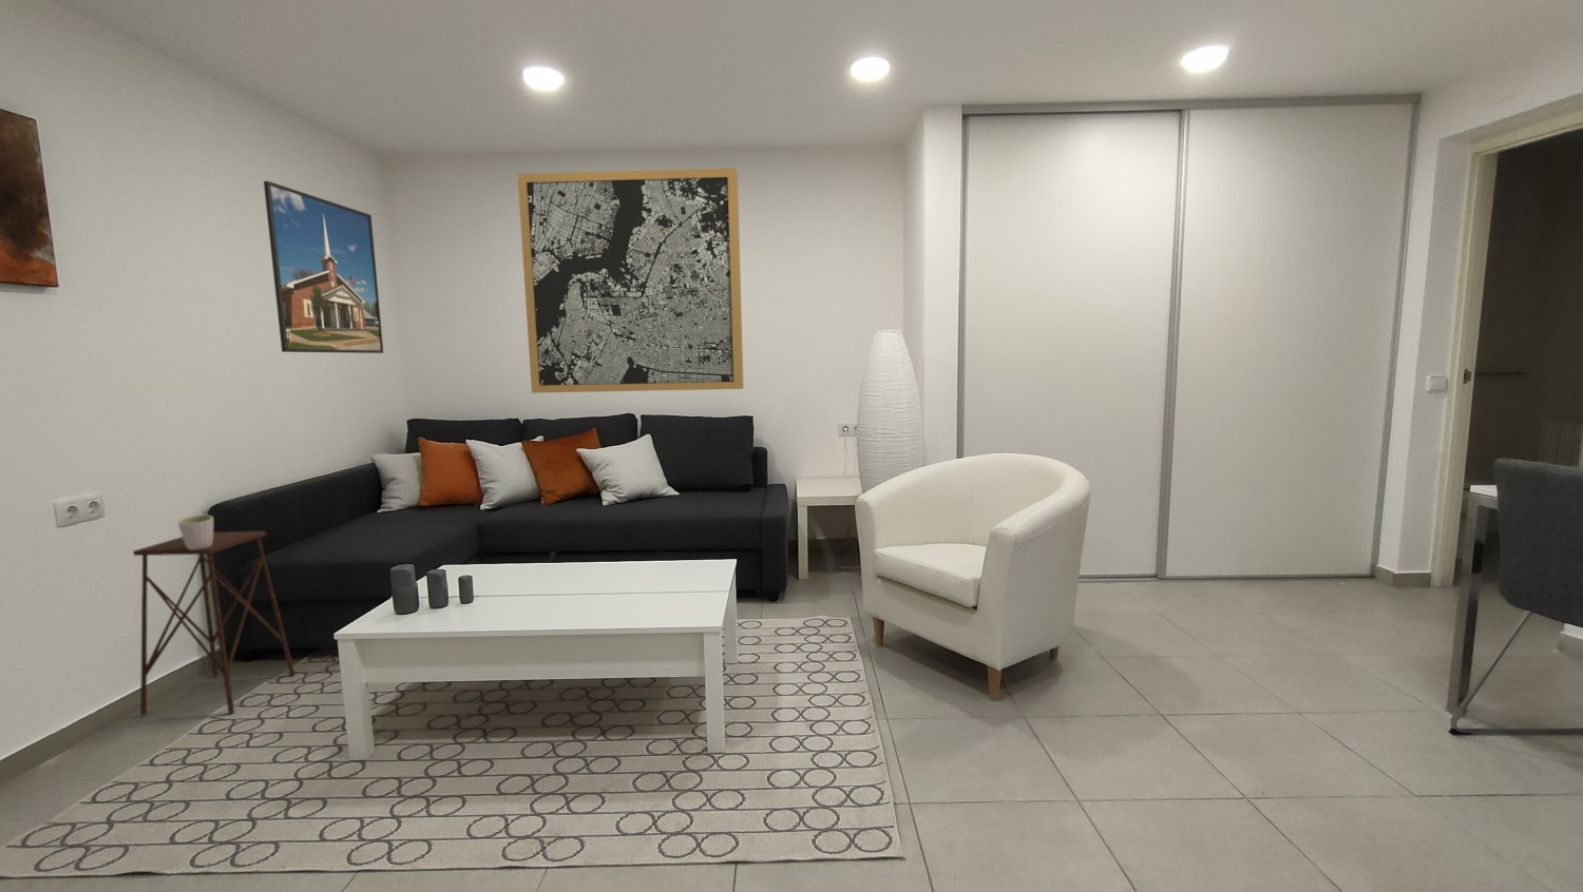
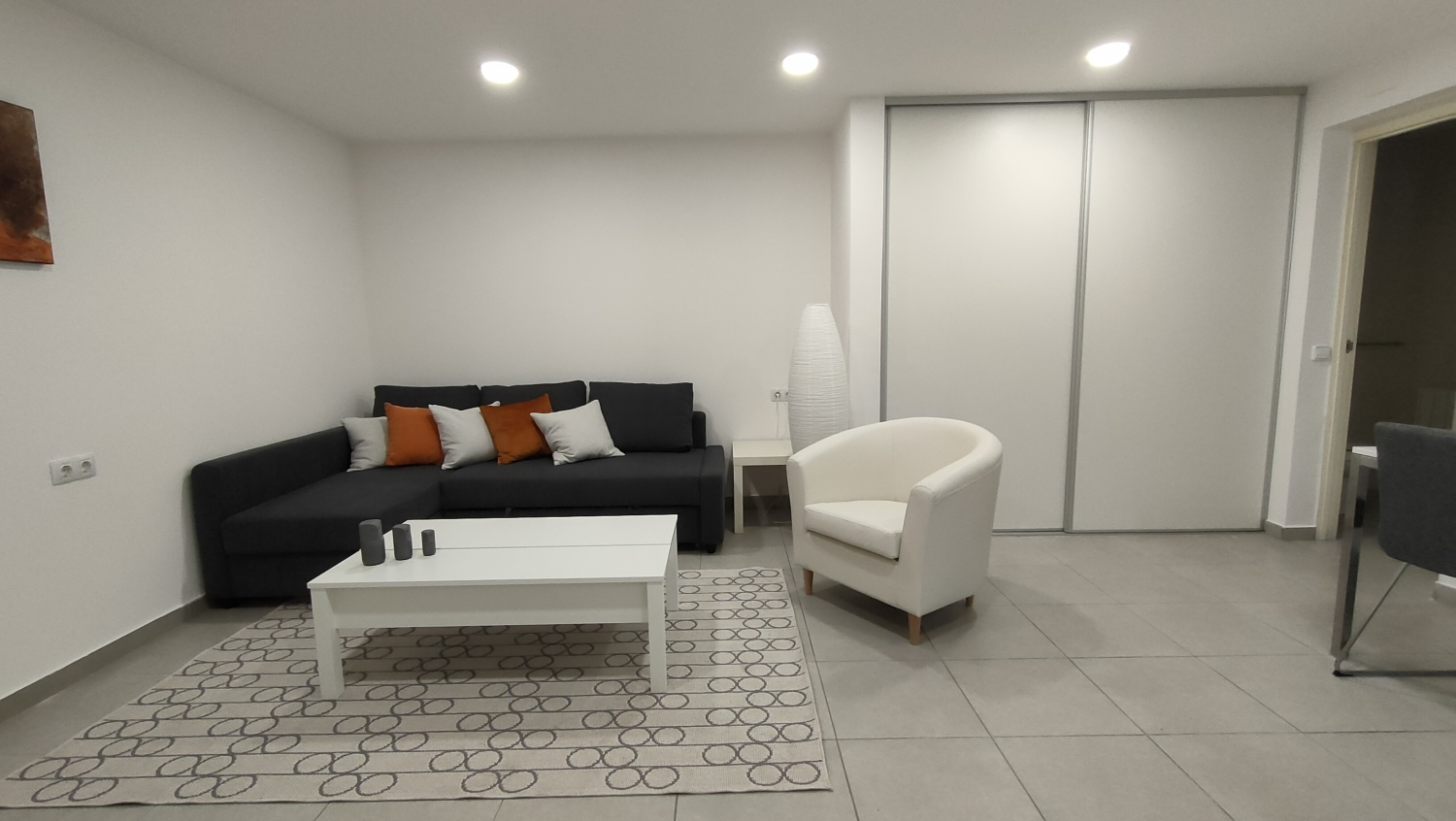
- side table [132,530,297,717]
- mug [177,515,214,550]
- wall art [516,166,745,394]
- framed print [263,180,384,354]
